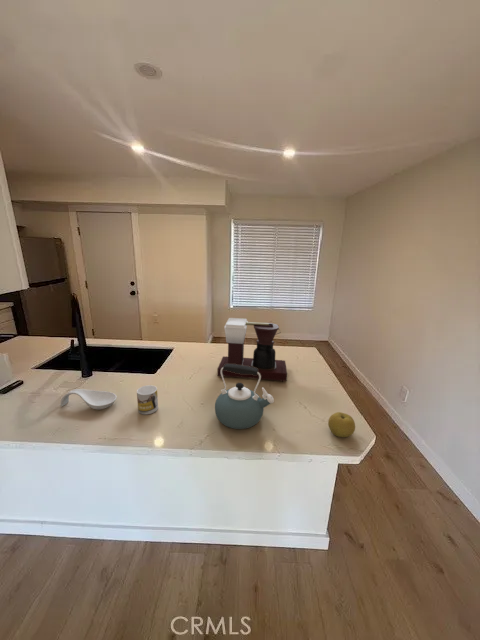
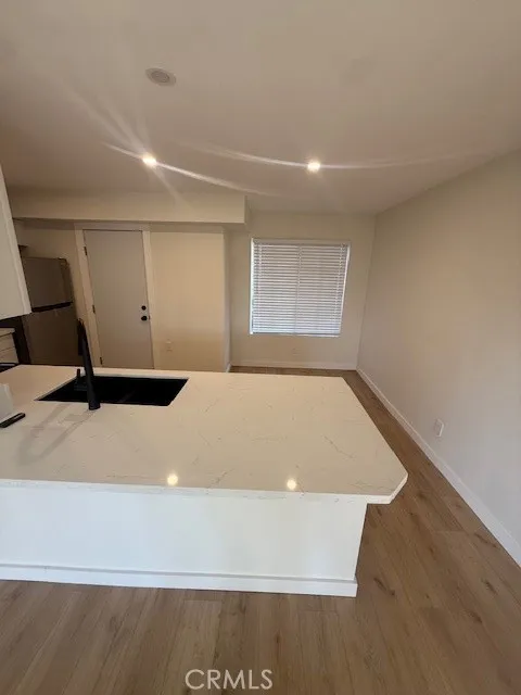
- coffee maker [216,317,288,383]
- kettle [214,364,275,430]
- mug [136,384,159,415]
- fruit [327,411,356,438]
- spoon rest [59,388,118,410]
